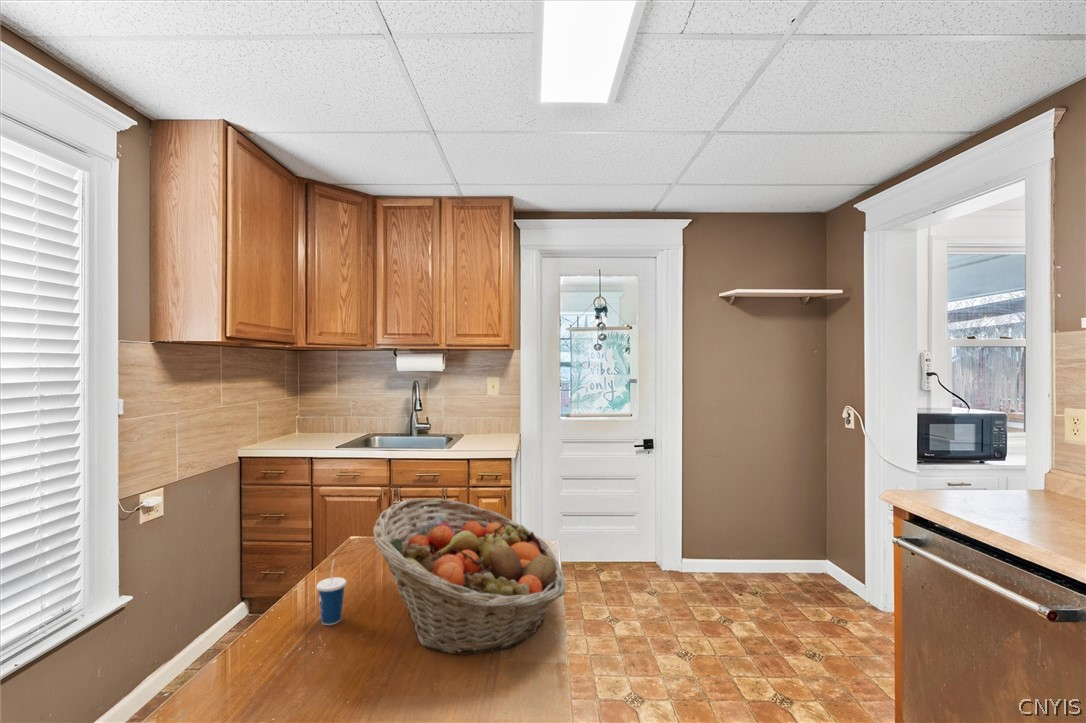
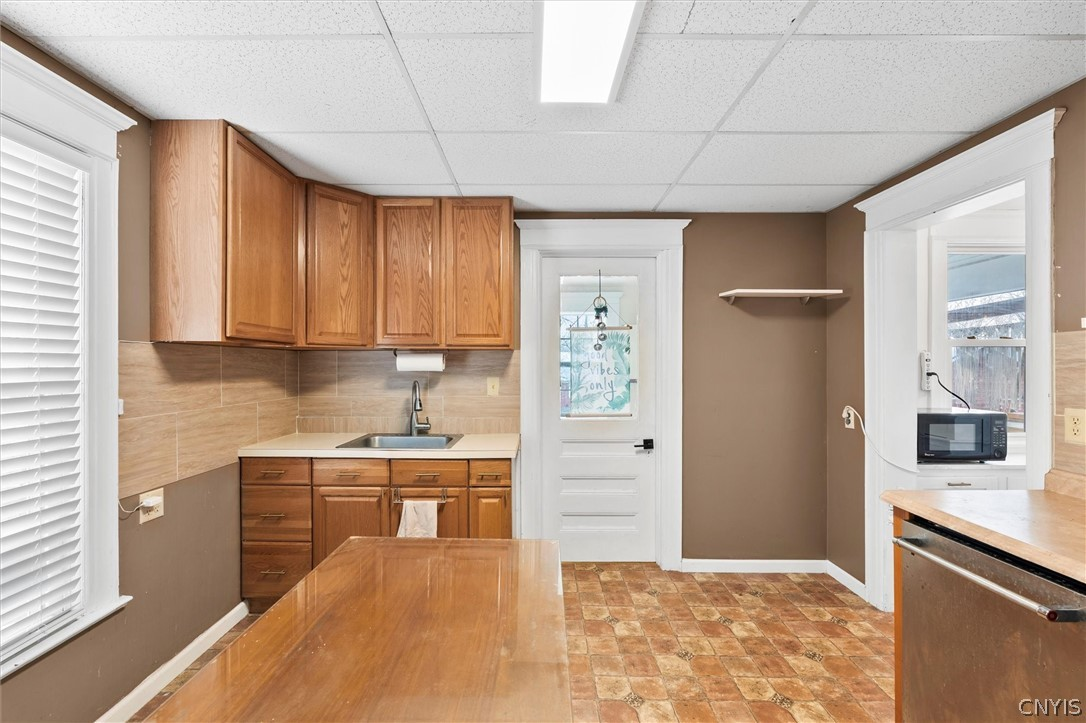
- cup [315,558,347,626]
- fruit basket [372,497,566,656]
